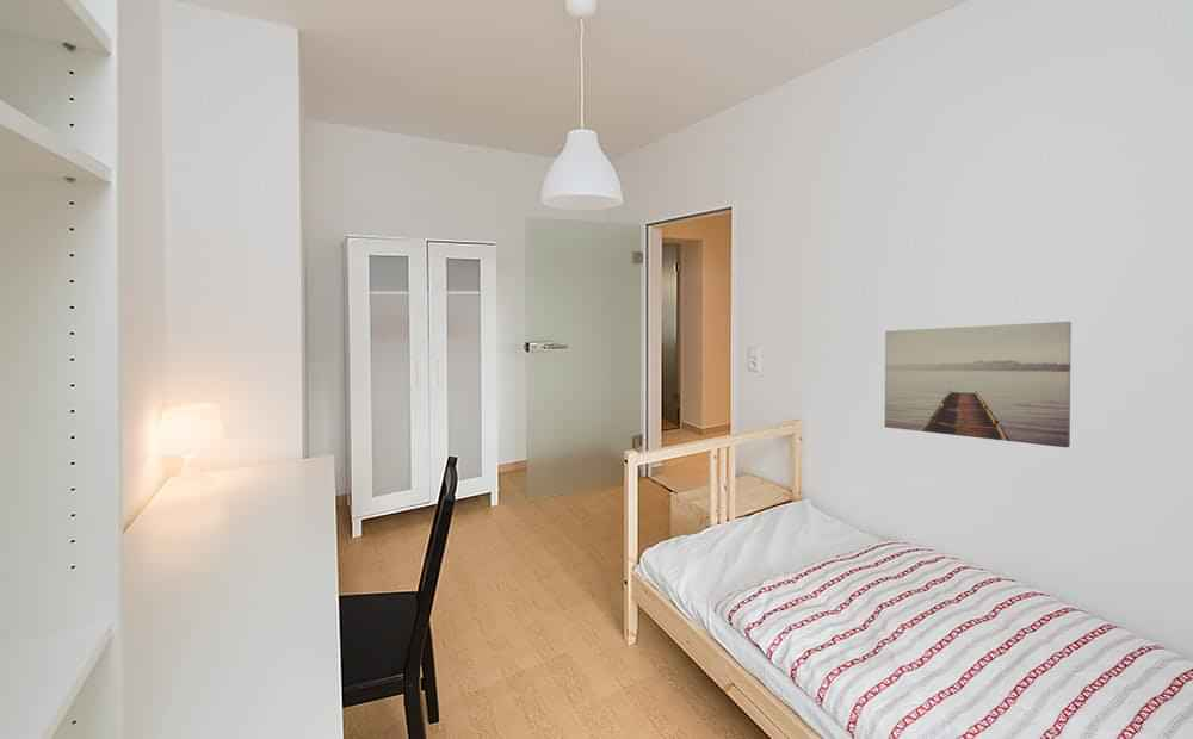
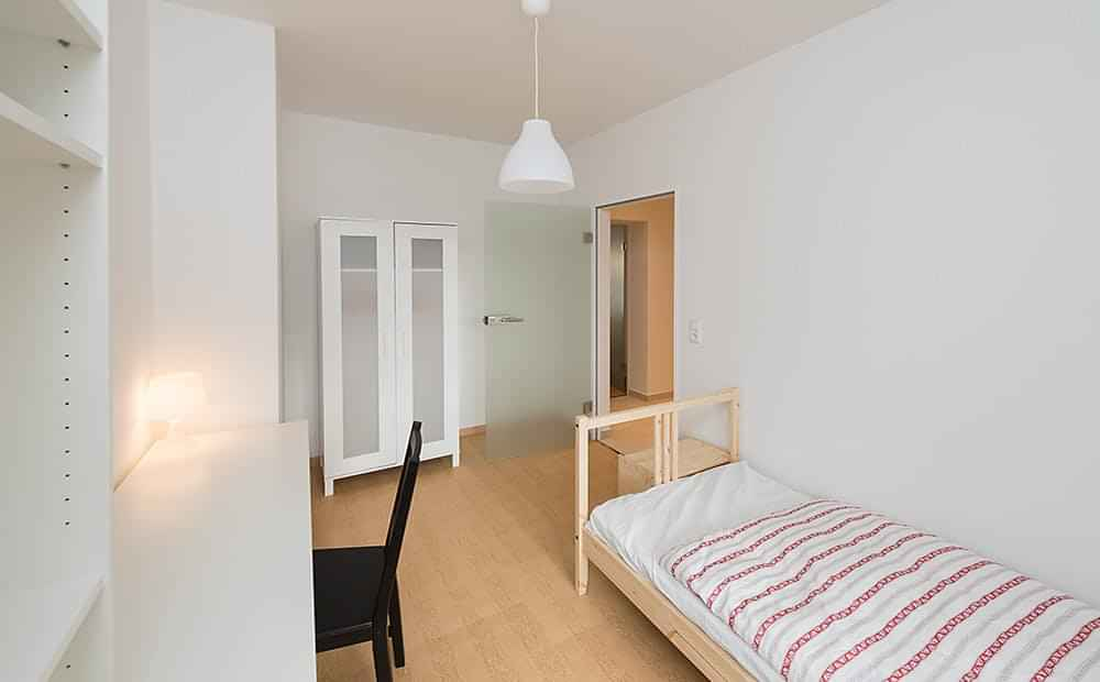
- wall art [884,321,1073,448]
